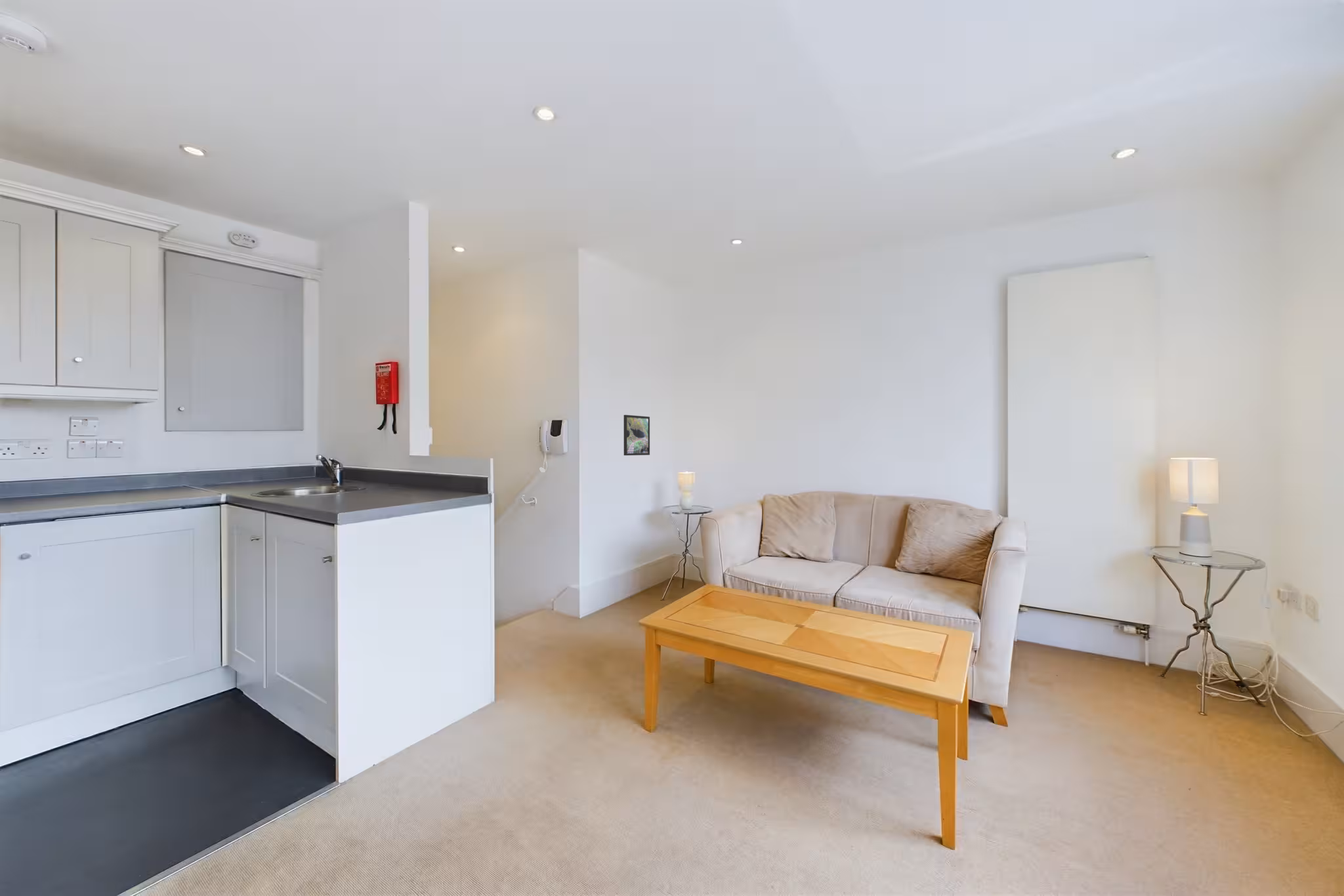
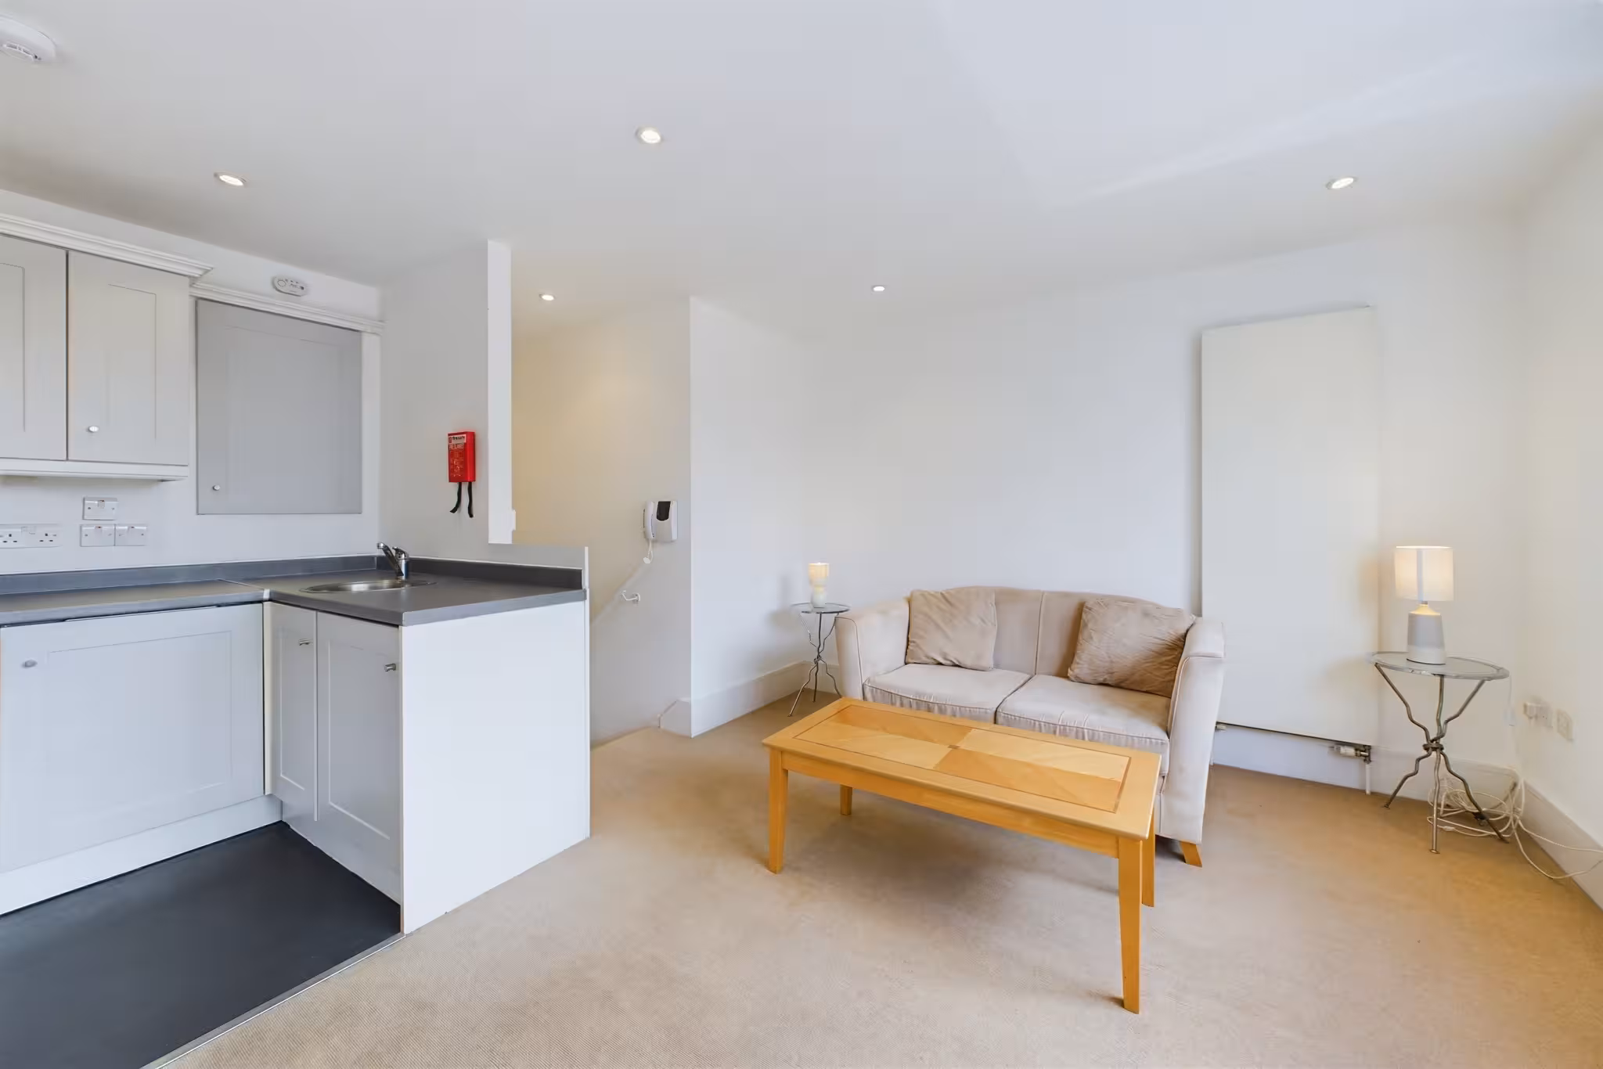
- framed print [623,414,650,456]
